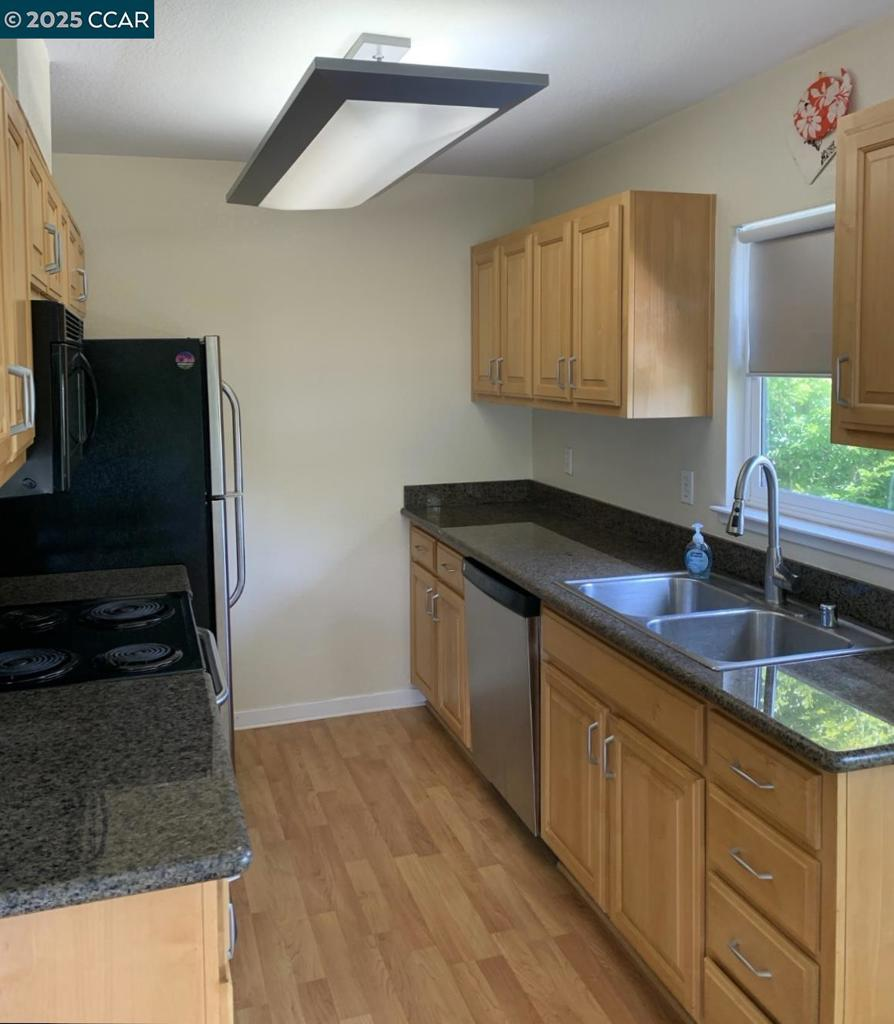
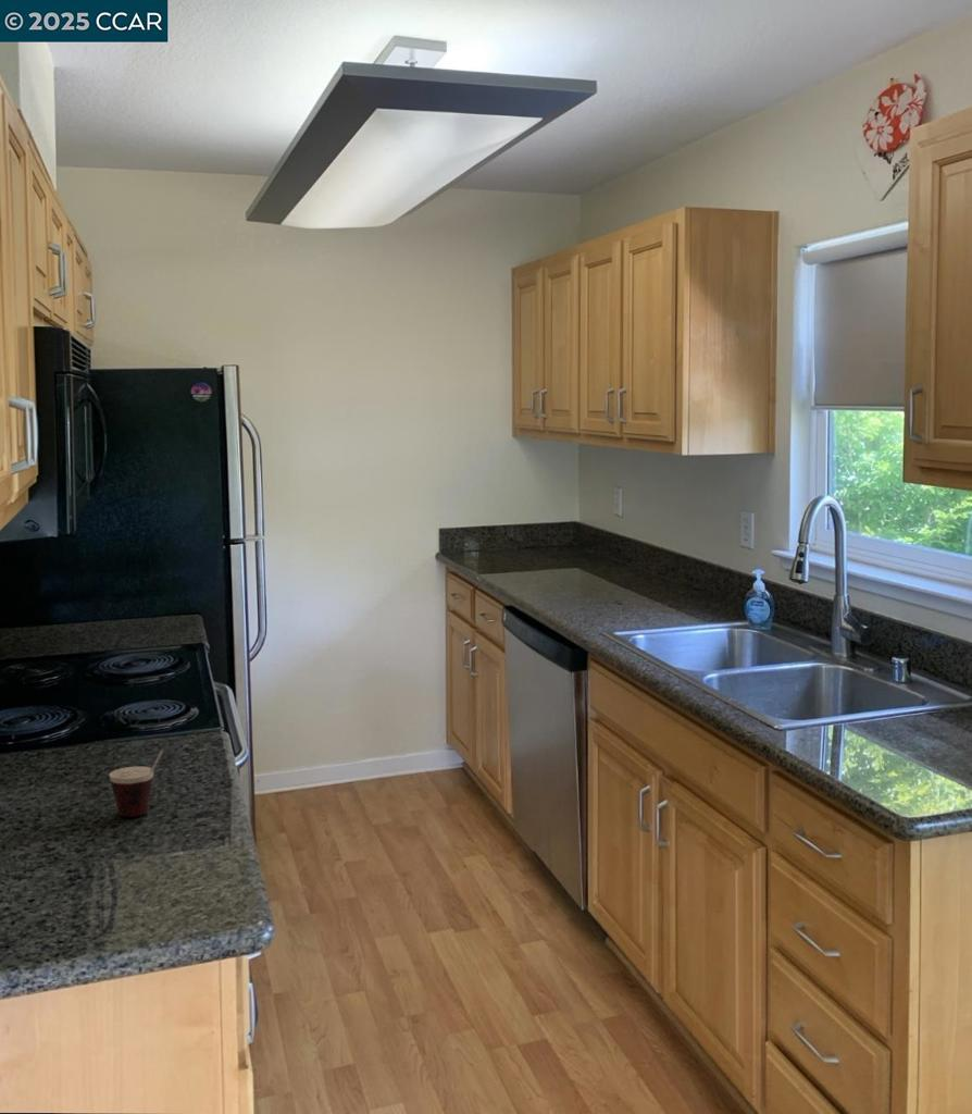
+ cup [108,739,190,818]
